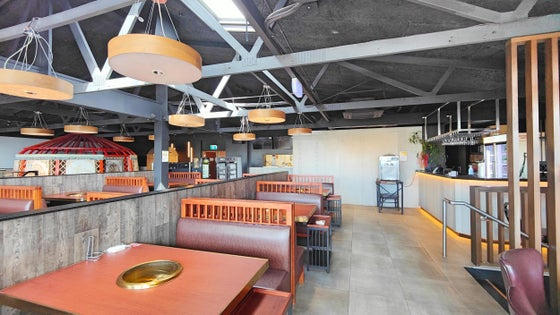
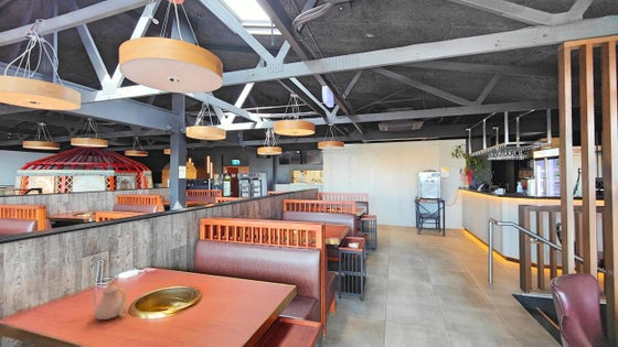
+ teapot [88,281,128,321]
